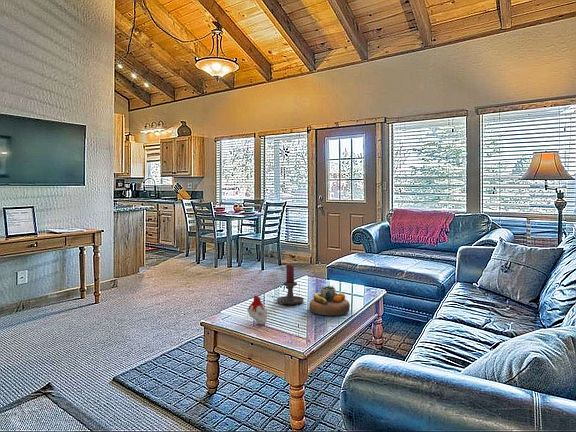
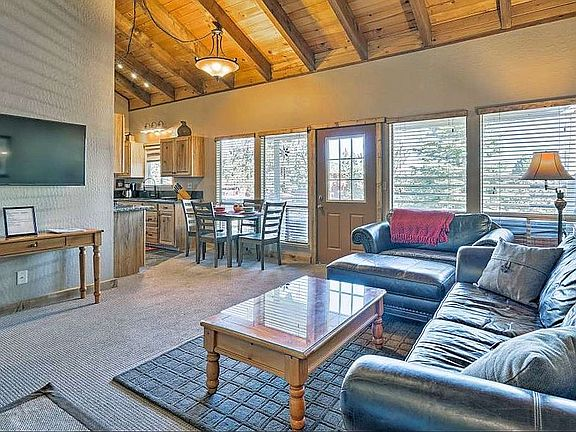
- candle holder [276,264,305,305]
- candle [247,295,269,326]
- decorative bowl [308,284,351,316]
